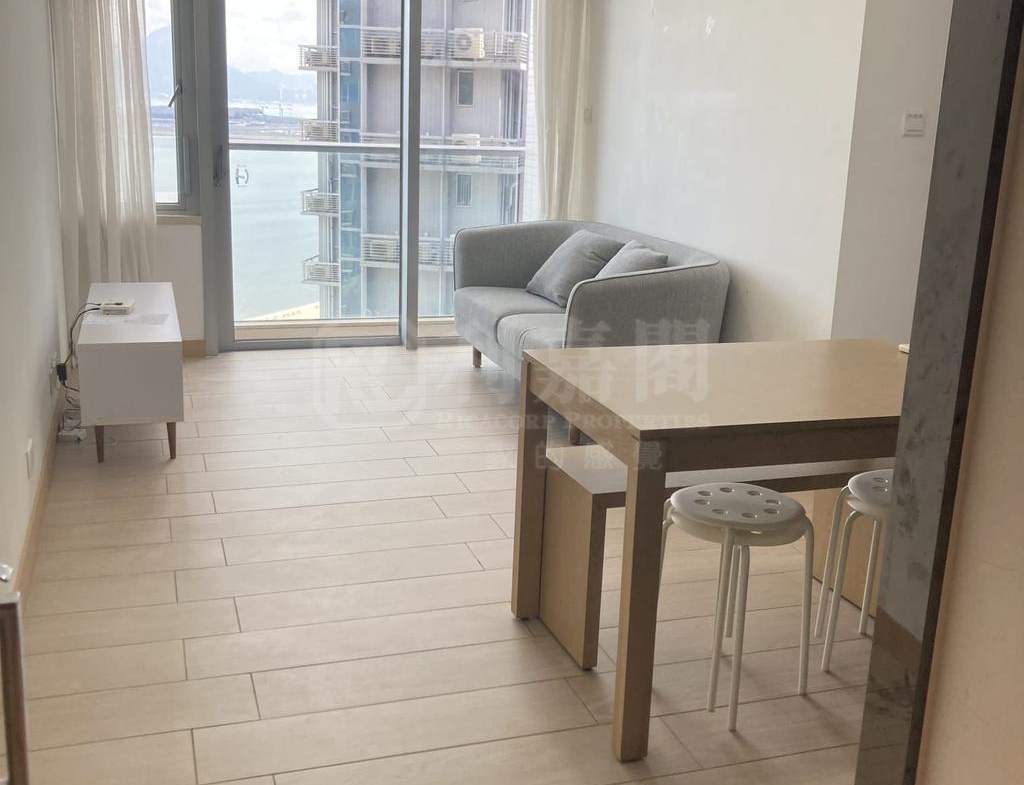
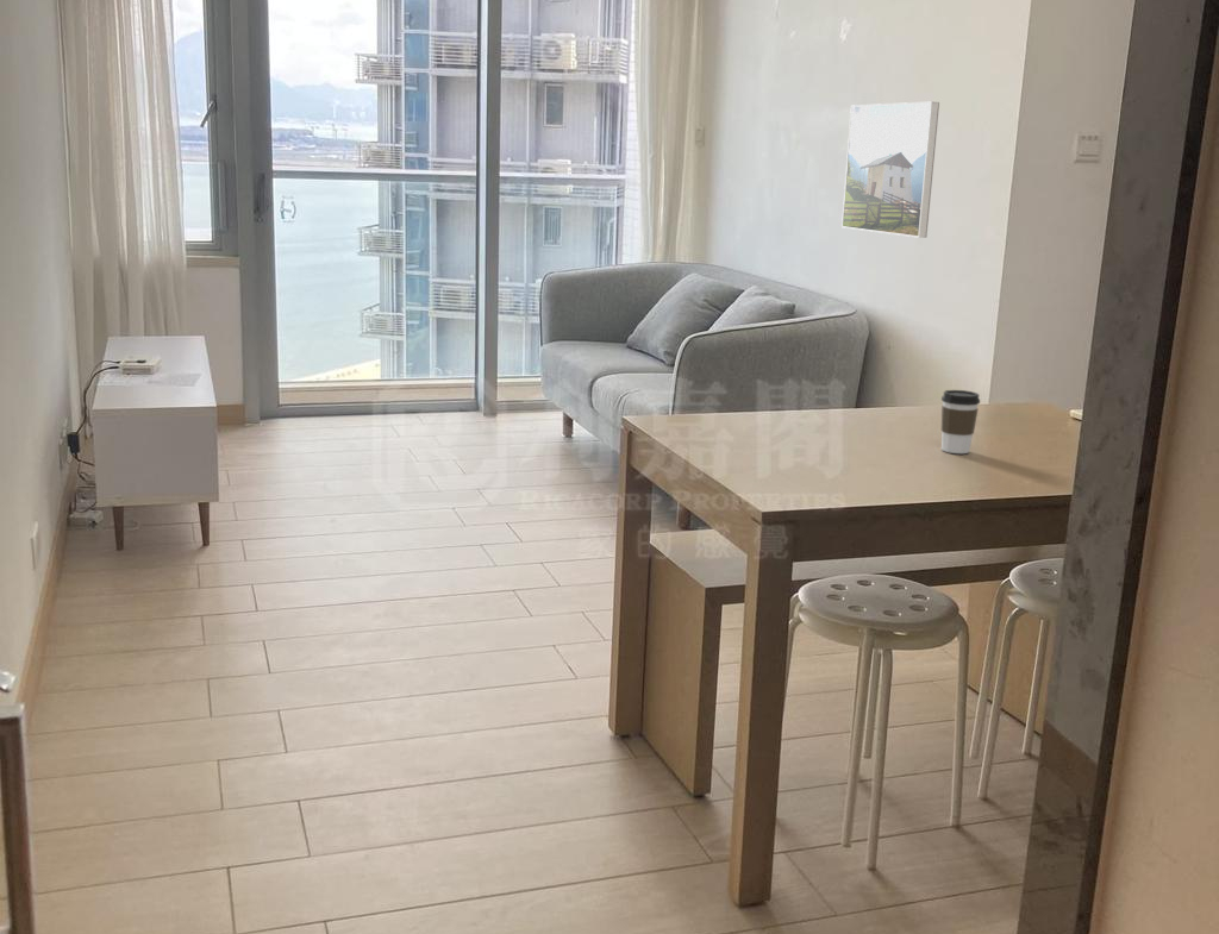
+ coffee cup [940,389,981,455]
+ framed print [840,101,940,239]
